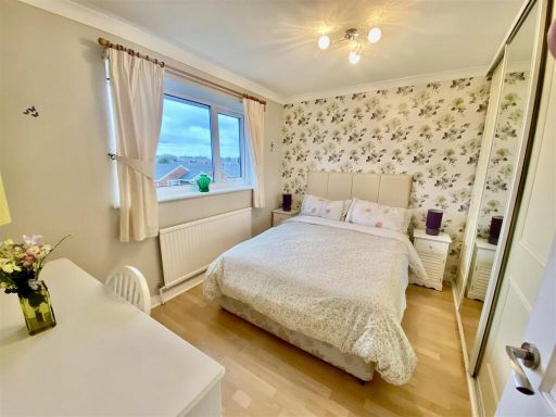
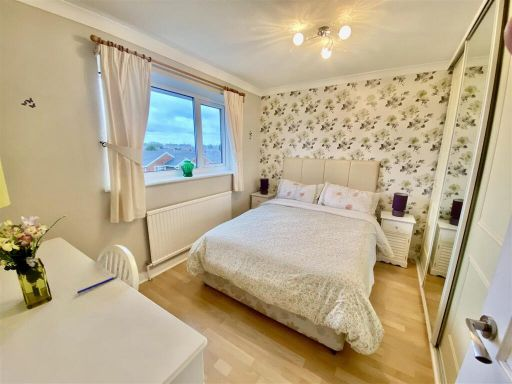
+ pen [76,275,118,294]
